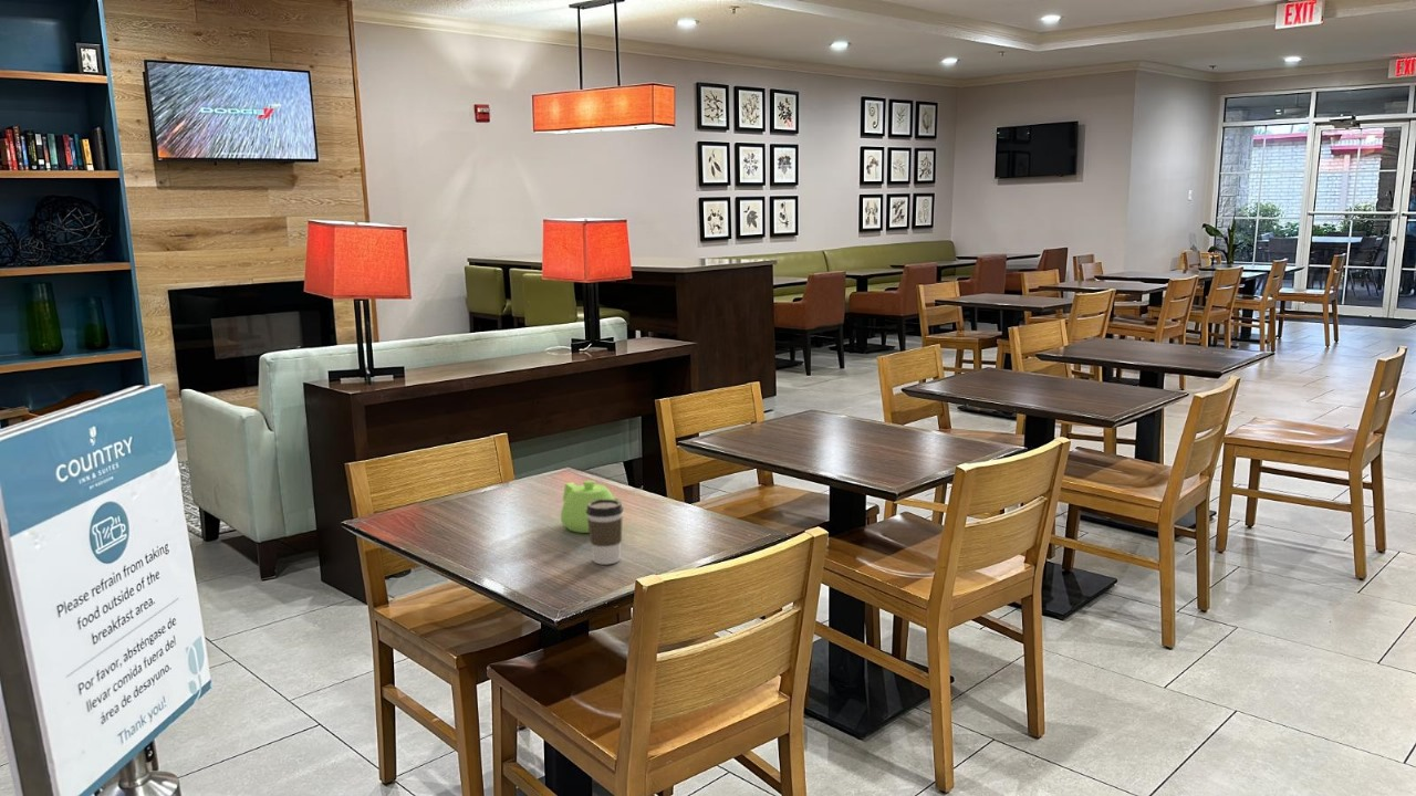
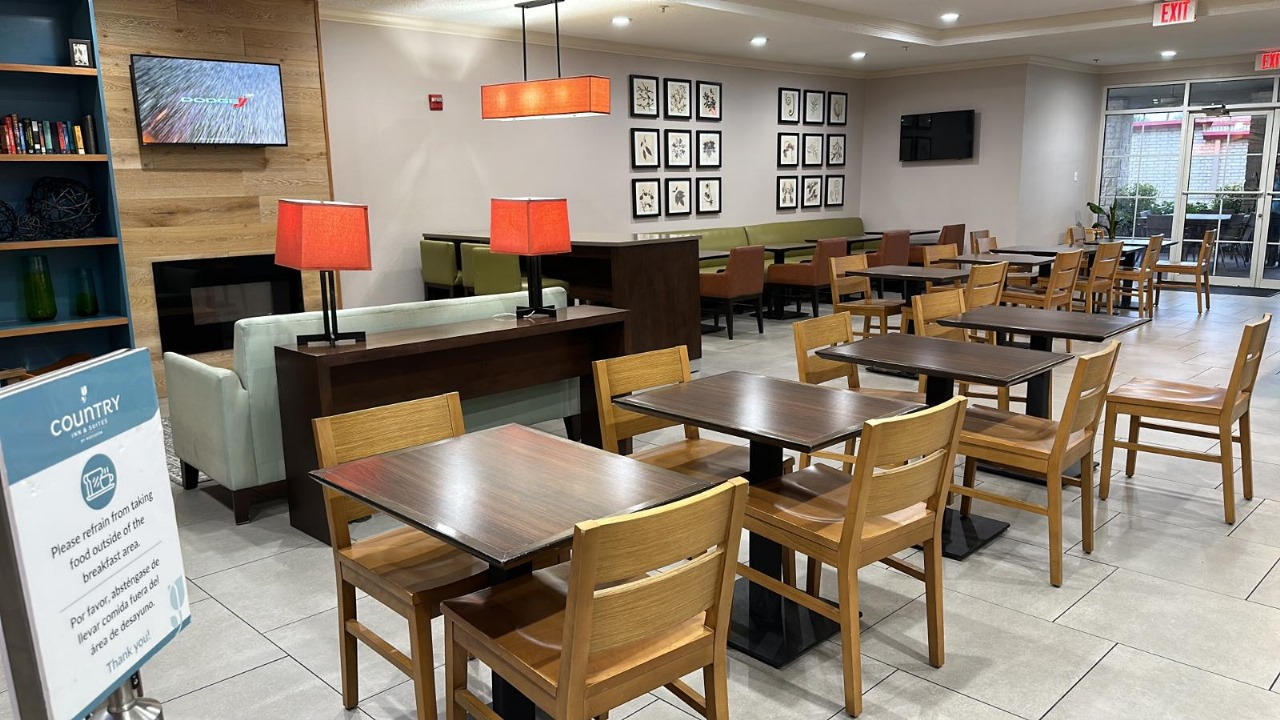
- teapot [560,480,623,534]
- coffee cup [586,500,624,565]
